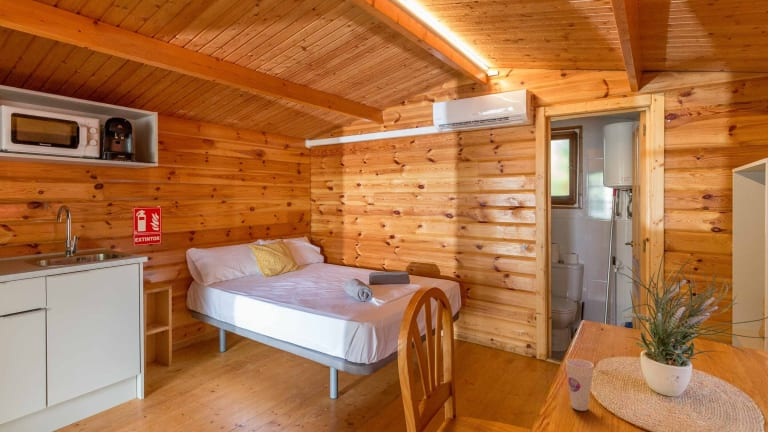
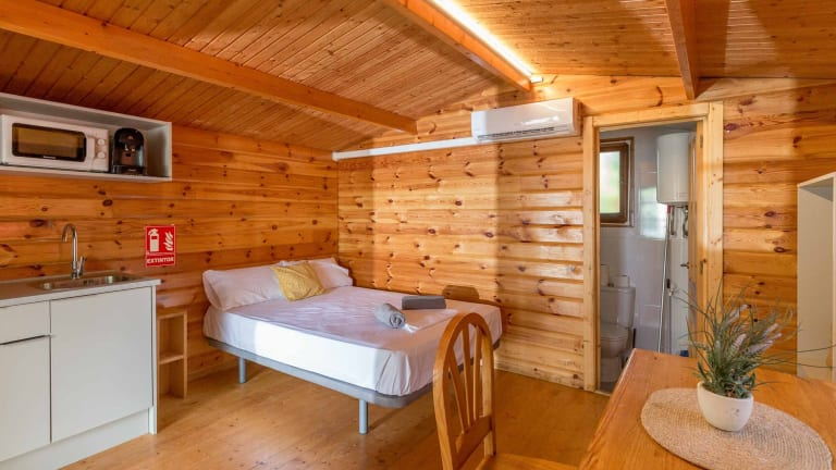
- cup [565,358,595,412]
